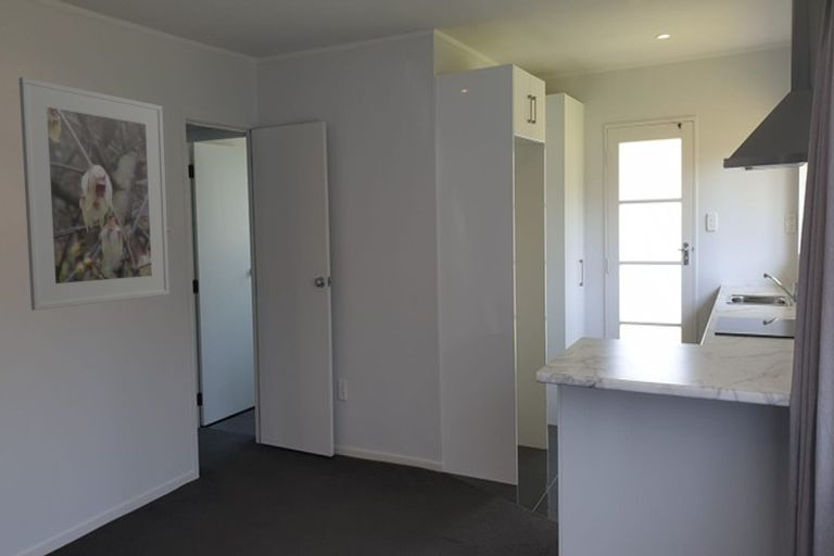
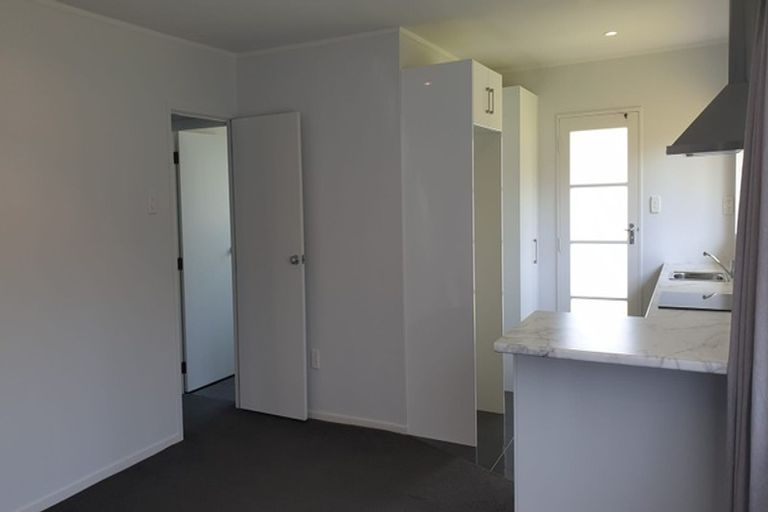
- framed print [18,76,170,312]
